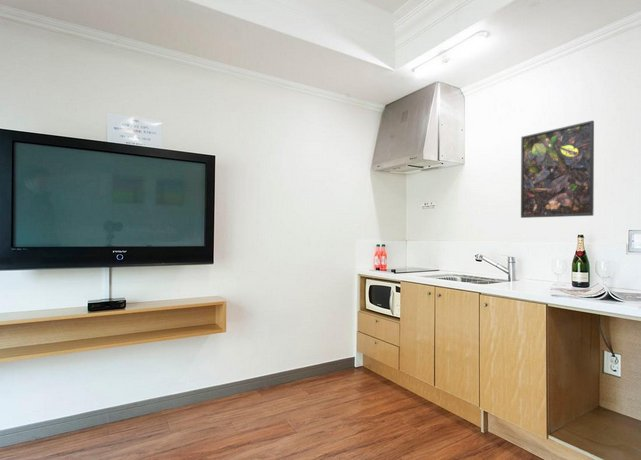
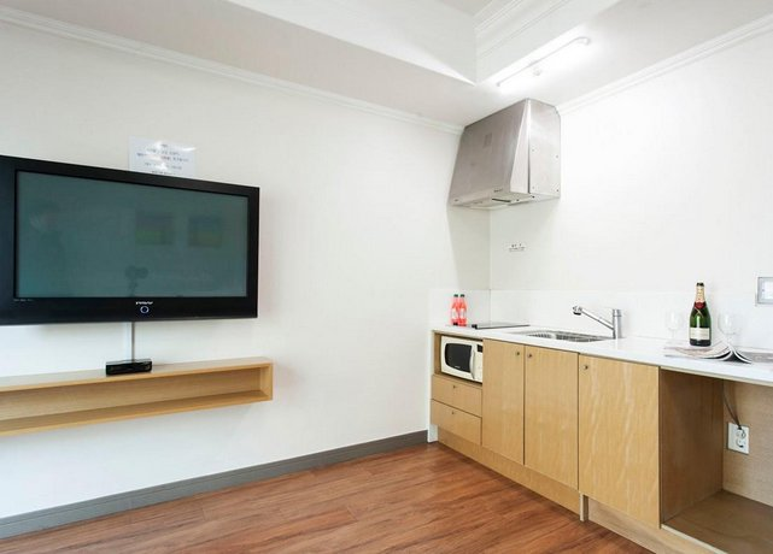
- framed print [520,120,595,219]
